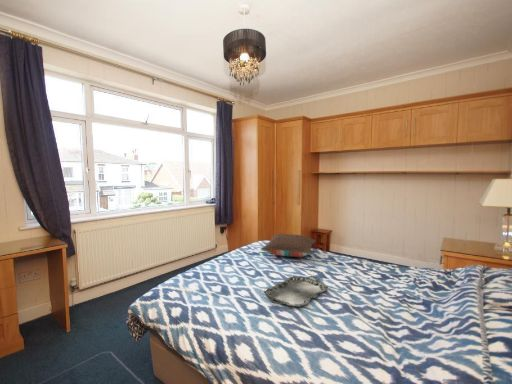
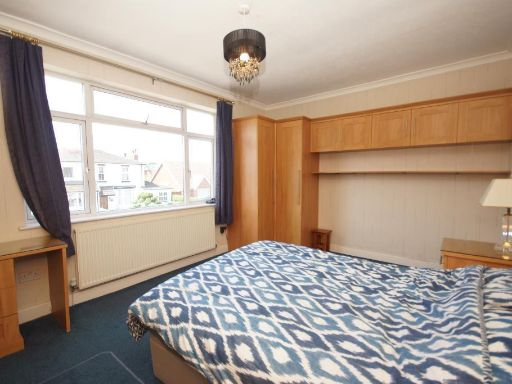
- serving tray [263,275,329,308]
- pillow [260,233,316,258]
